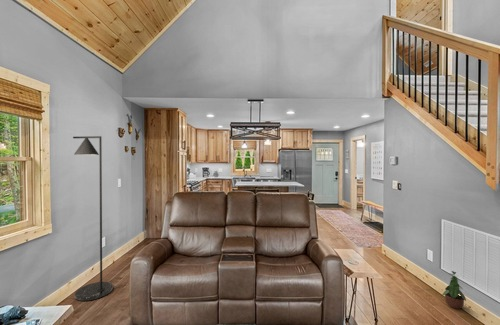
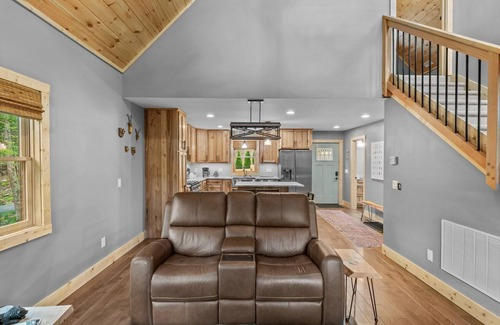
- potted plant [441,270,467,310]
- floor lamp [72,135,114,302]
